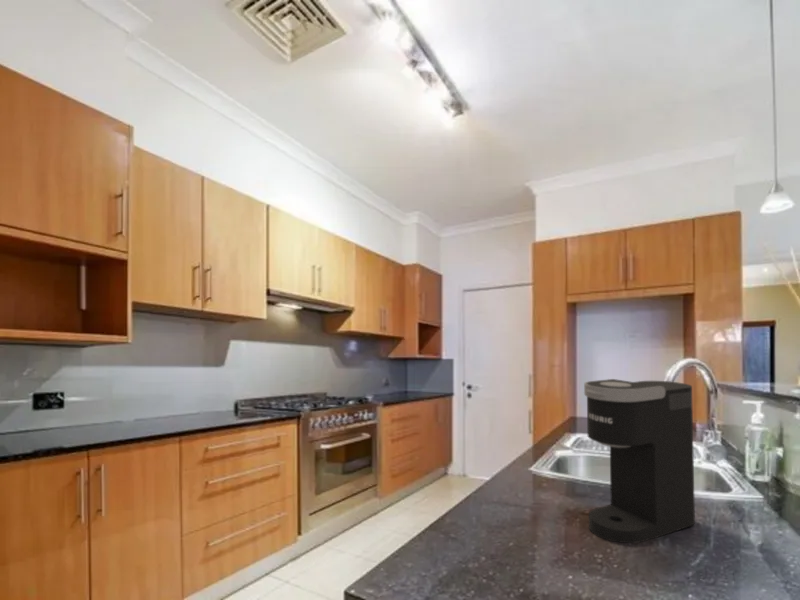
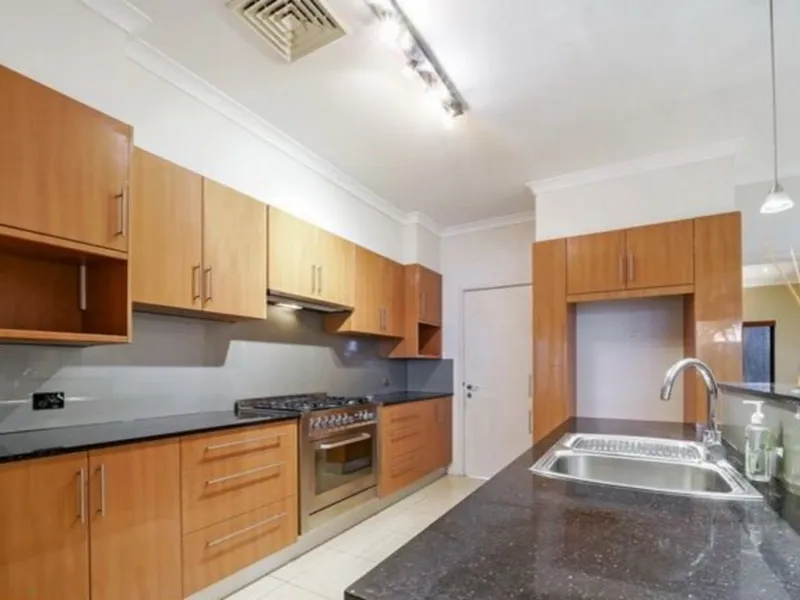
- coffee maker [583,378,696,544]
